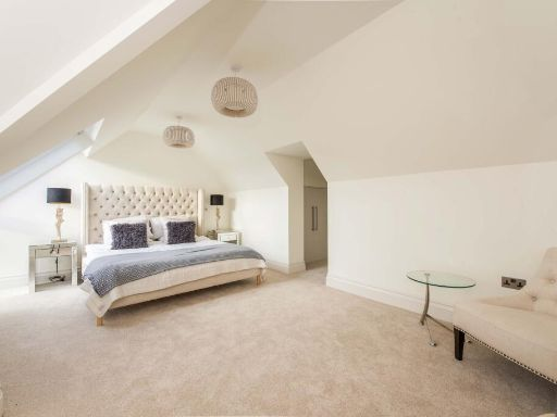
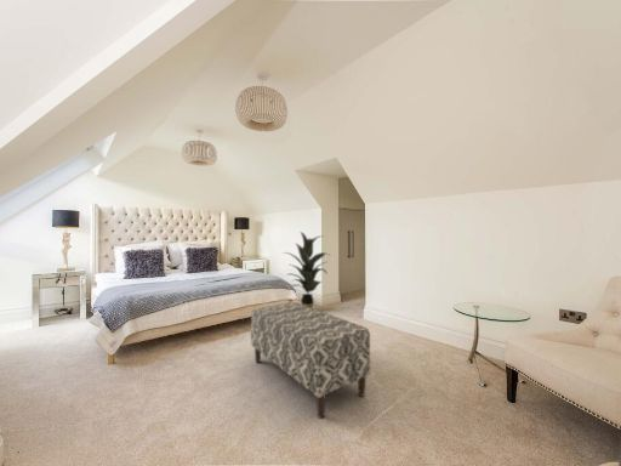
+ indoor plant [280,231,330,308]
+ bench [250,301,371,420]
